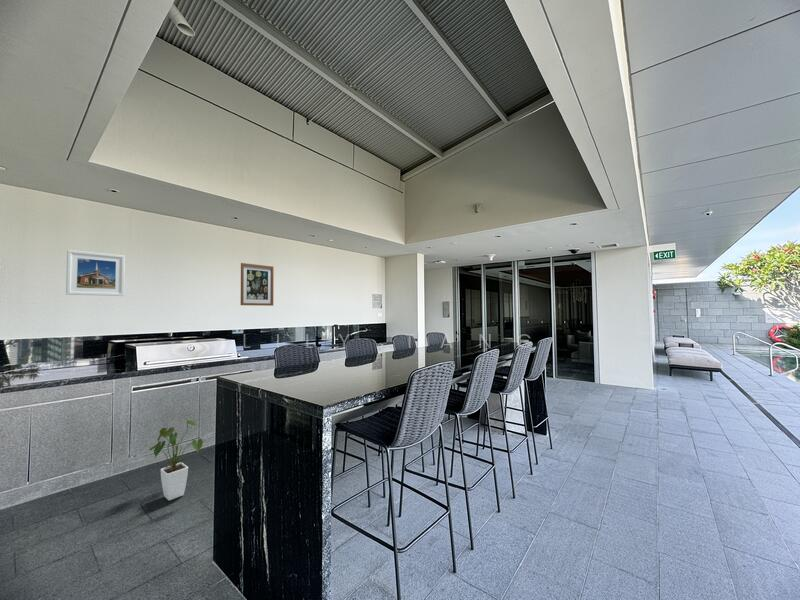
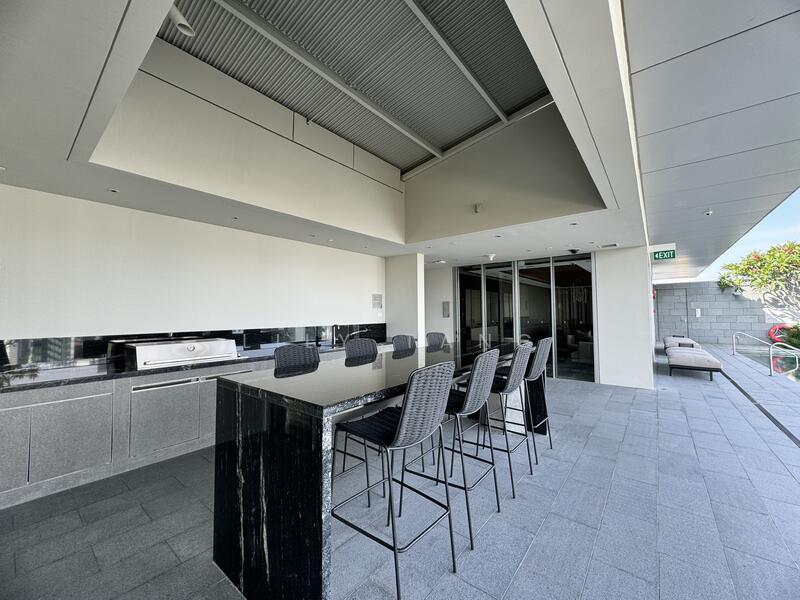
- house plant [148,418,204,502]
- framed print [65,249,126,297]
- wall art [240,262,275,307]
